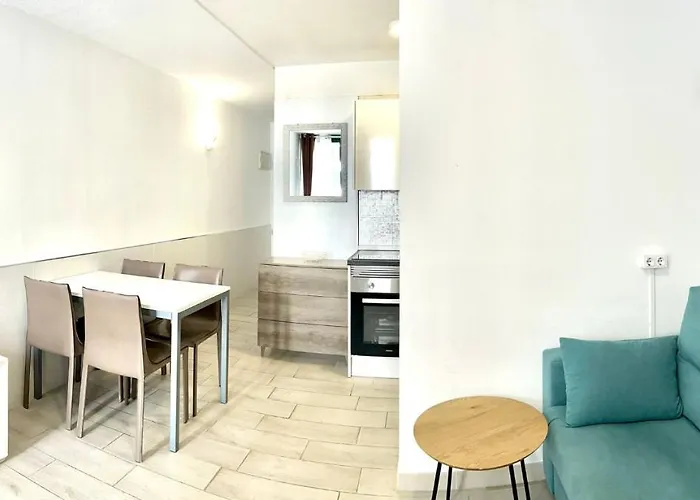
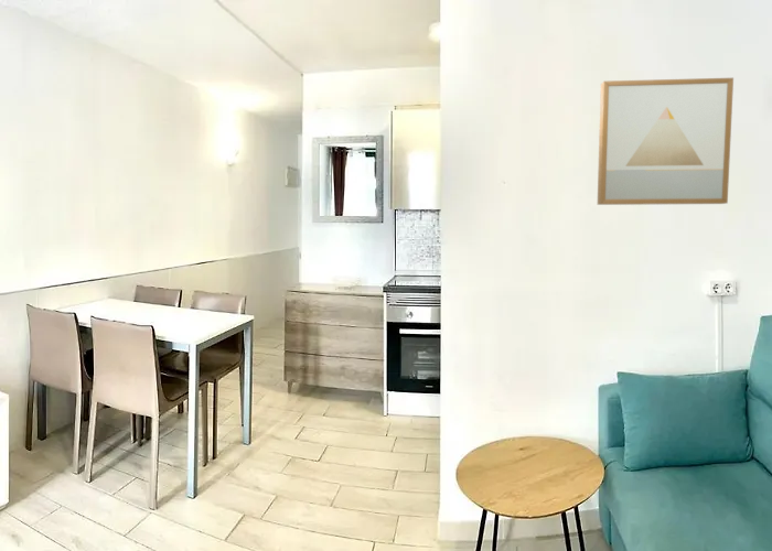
+ wall art [597,77,735,206]
